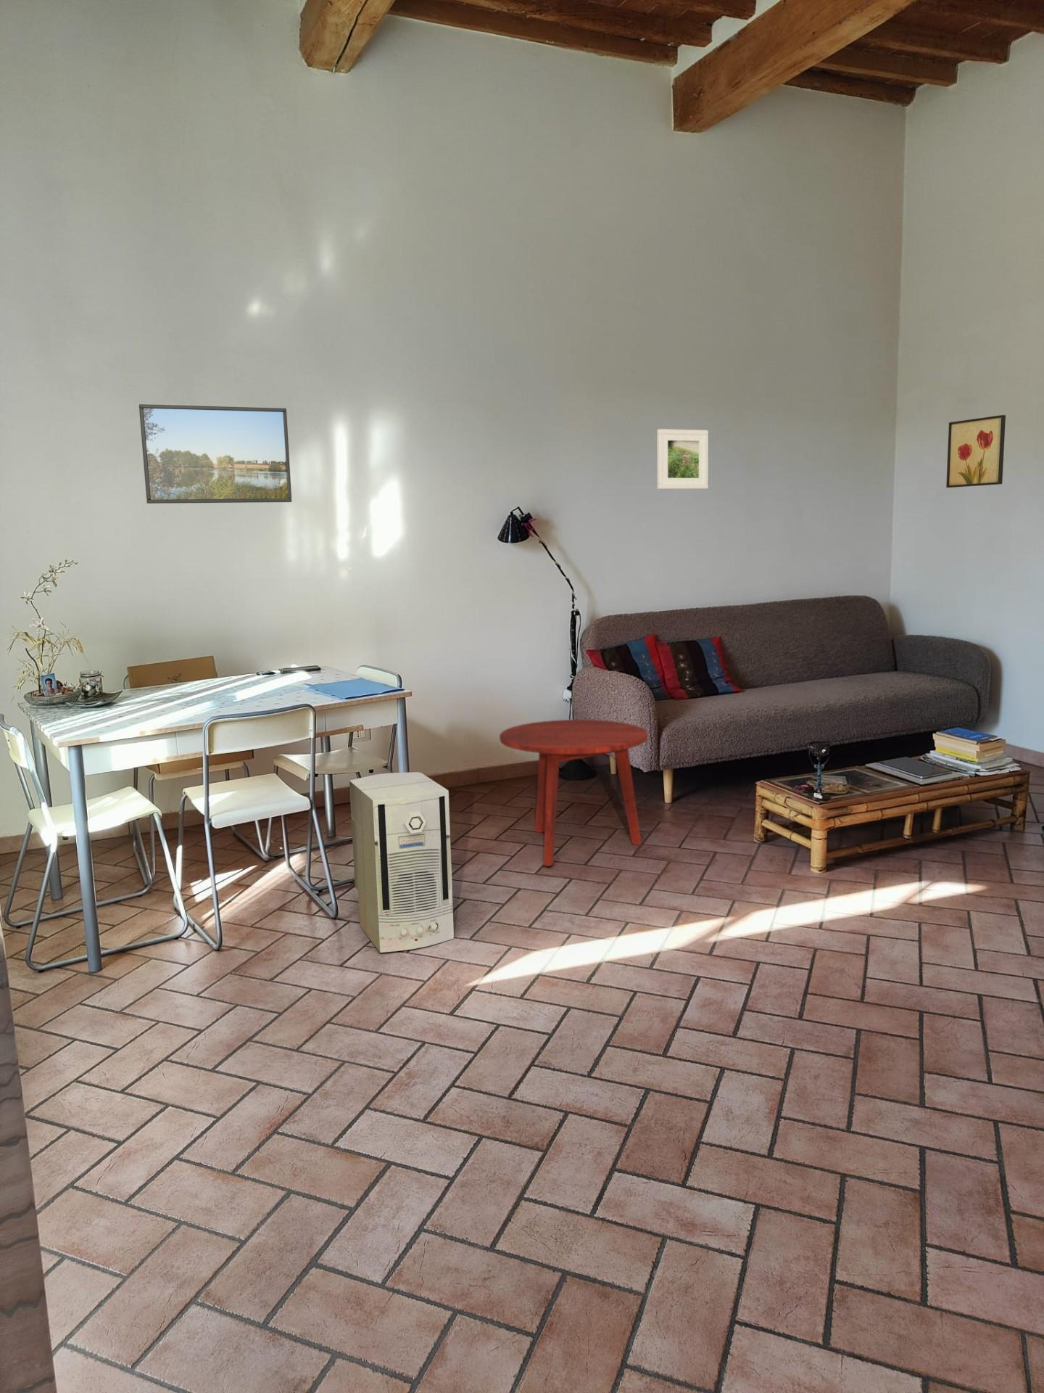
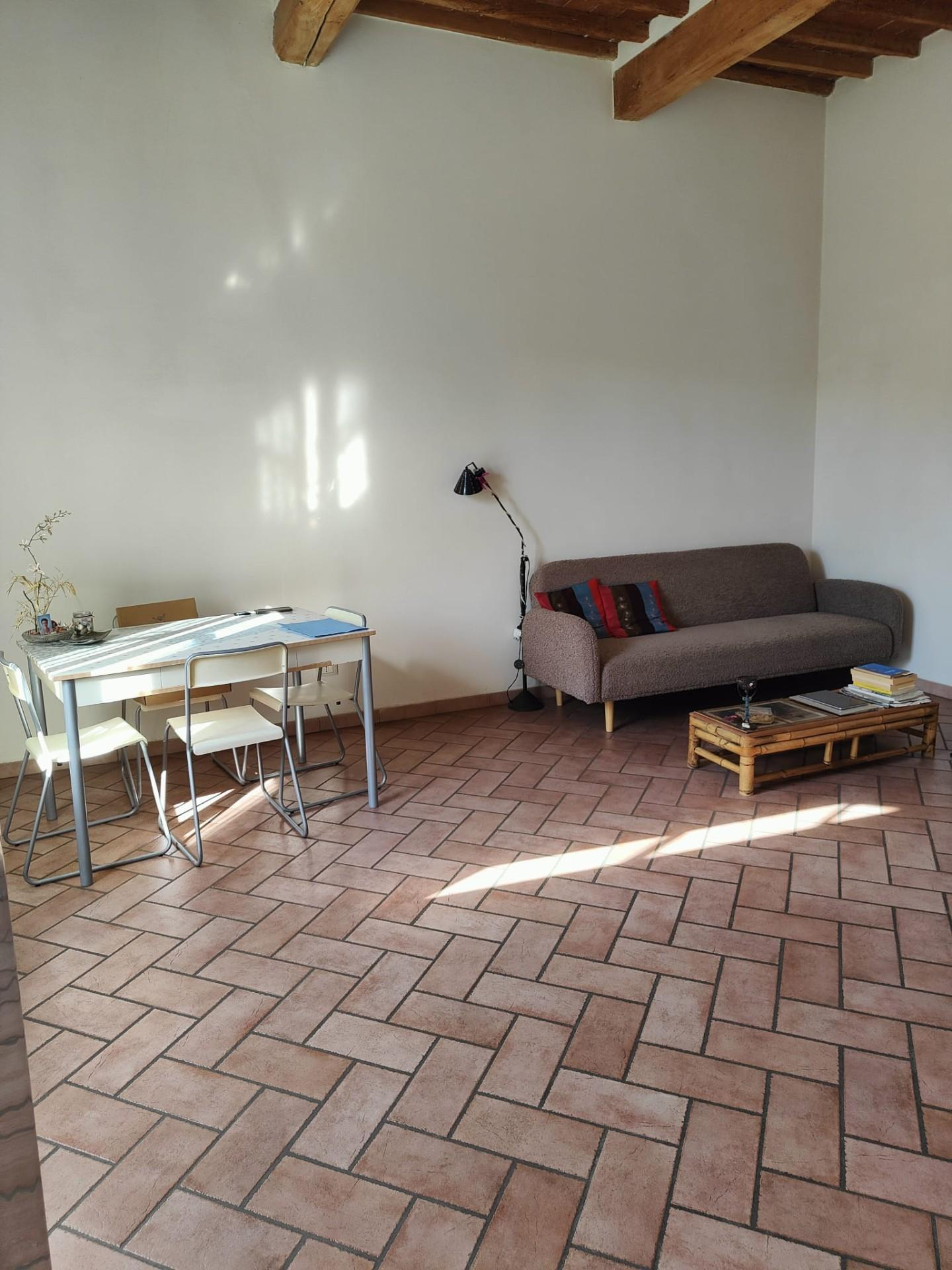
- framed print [656,428,710,489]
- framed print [138,404,292,505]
- side table [499,720,648,867]
- air purifier [349,771,455,953]
- wall art [945,415,1007,488]
